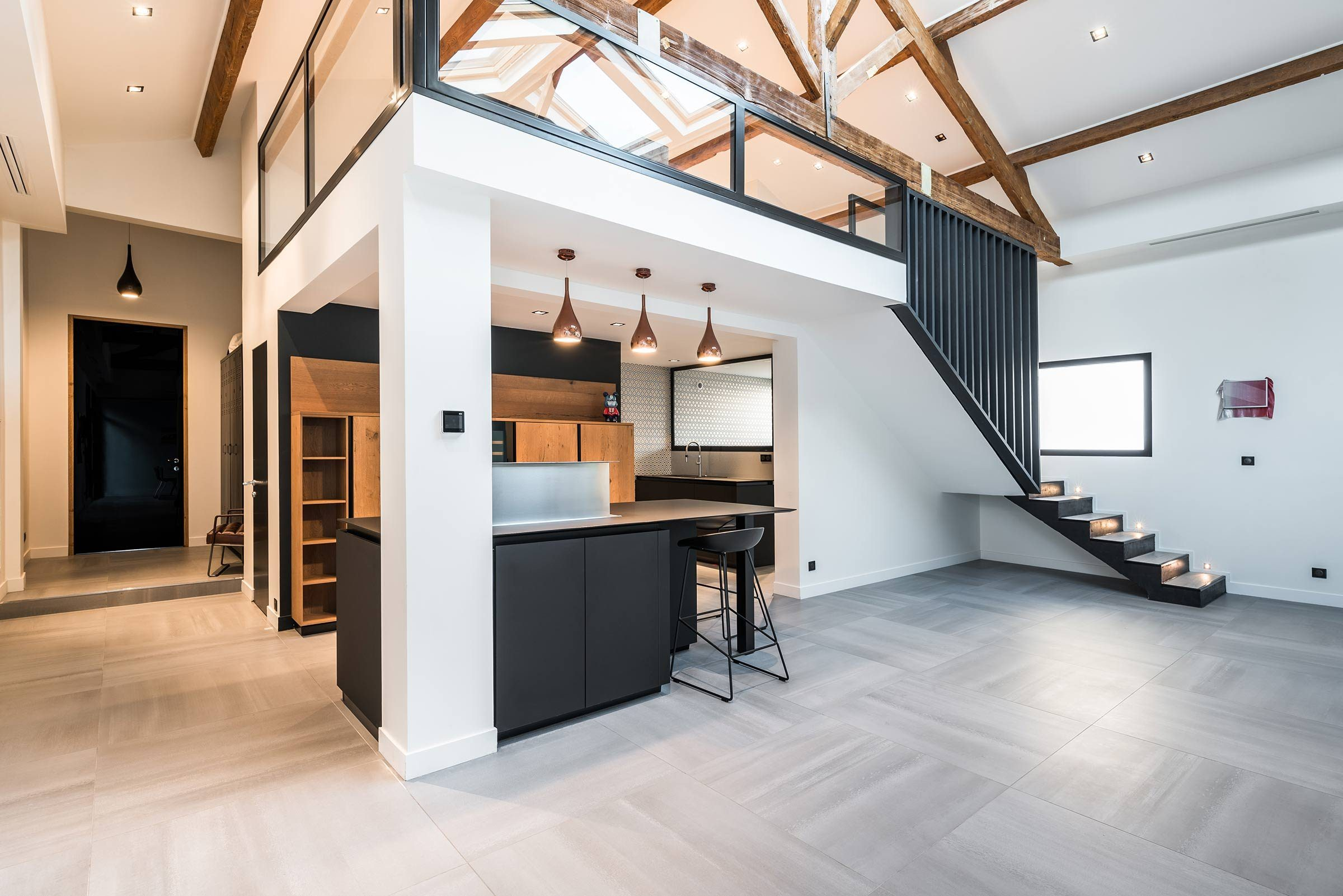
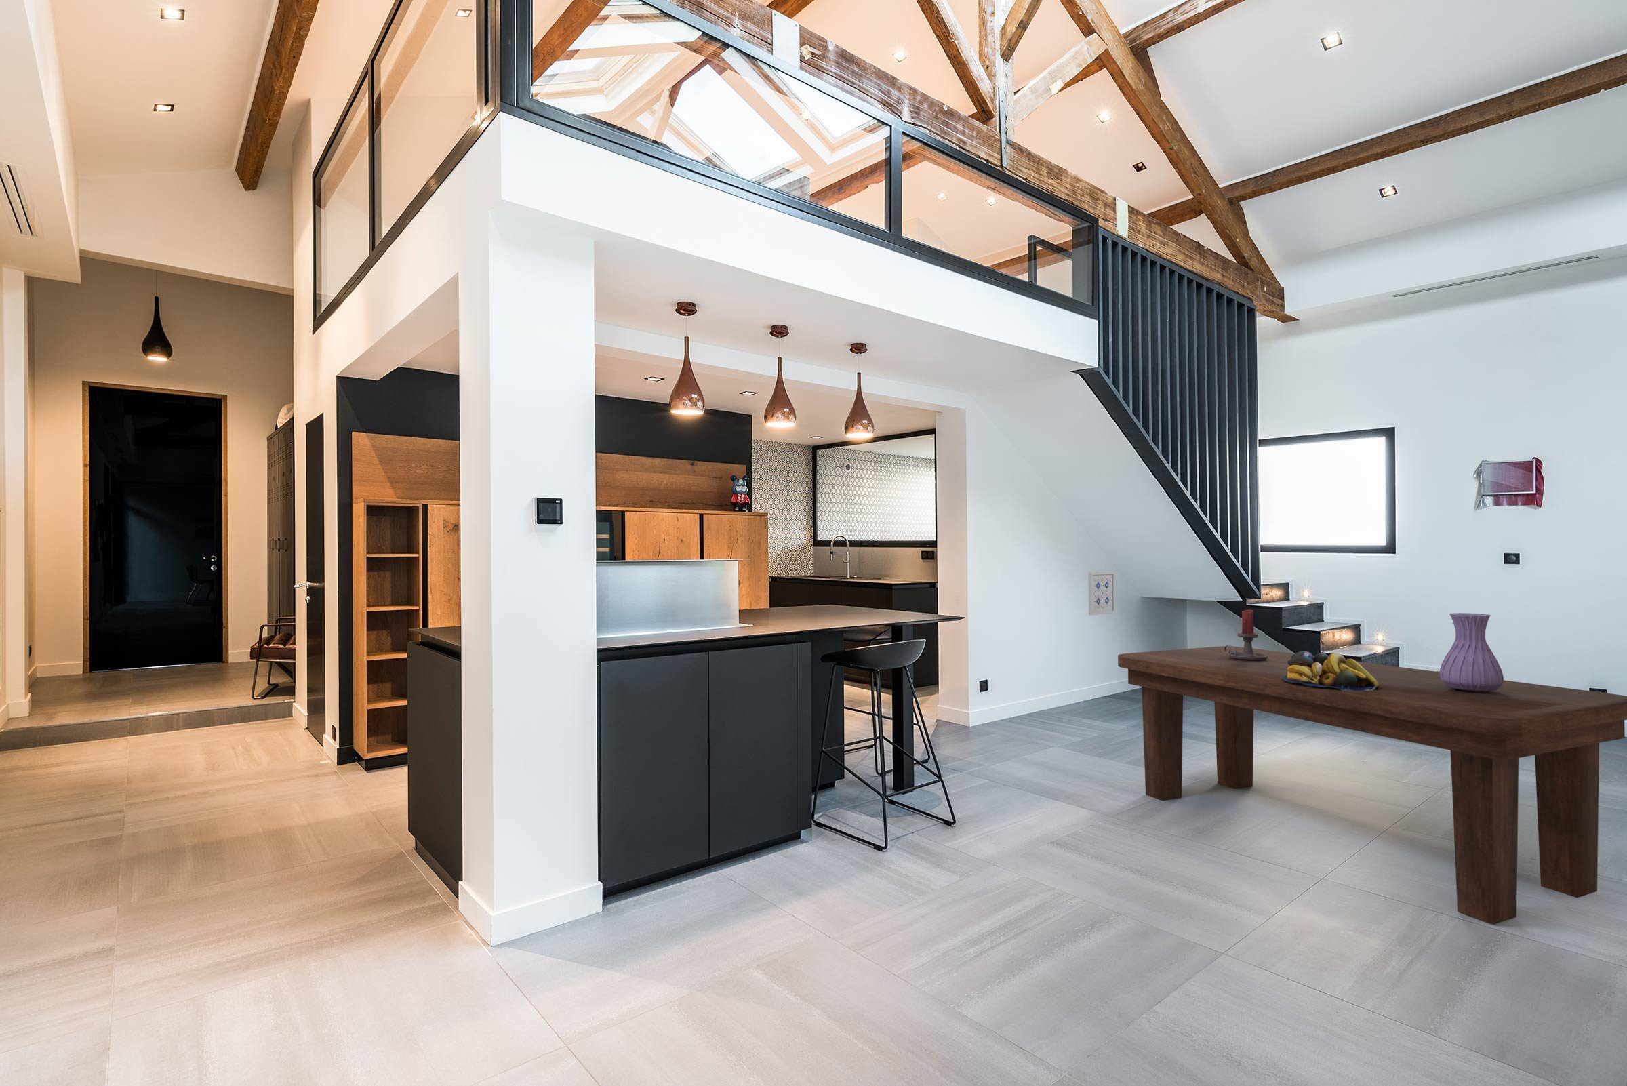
+ wall art [1088,571,1116,616]
+ dining table [1117,646,1627,925]
+ vase [1439,612,1505,692]
+ fruit bowl [1279,651,1379,691]
+ candle holder [1224,610,1268,661]
